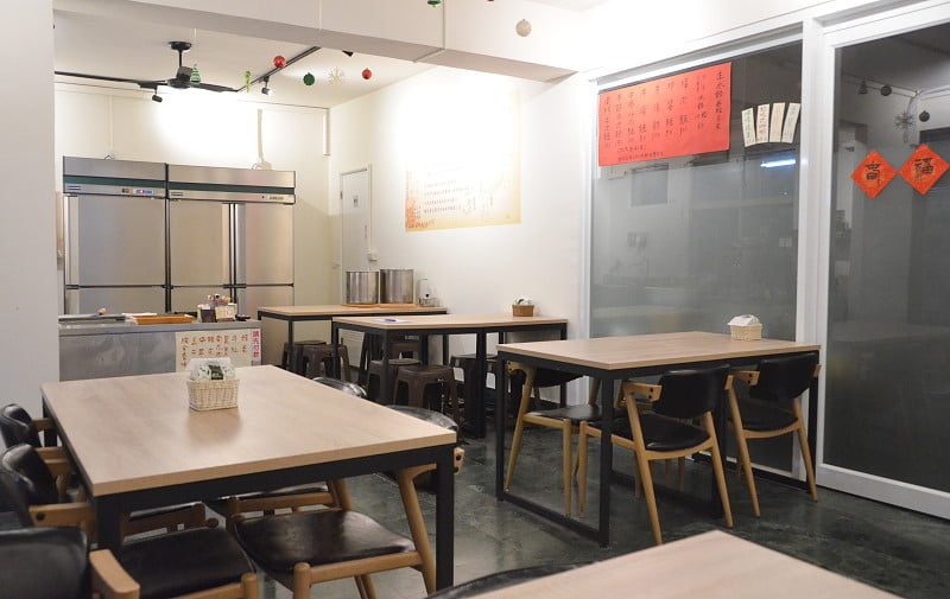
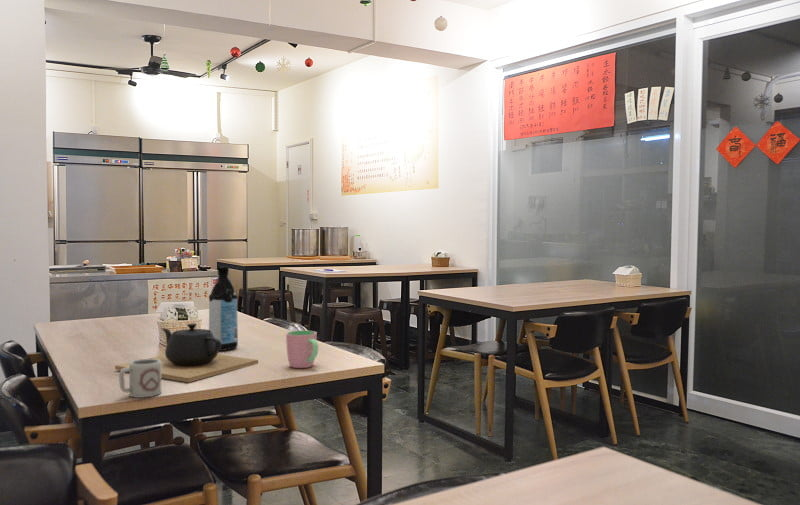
+ cup [118,358,162,399]
+ teapot [114,322,259,383]
+ cup [285,330,319,369]
+ water bottle [208,265,239,352]
